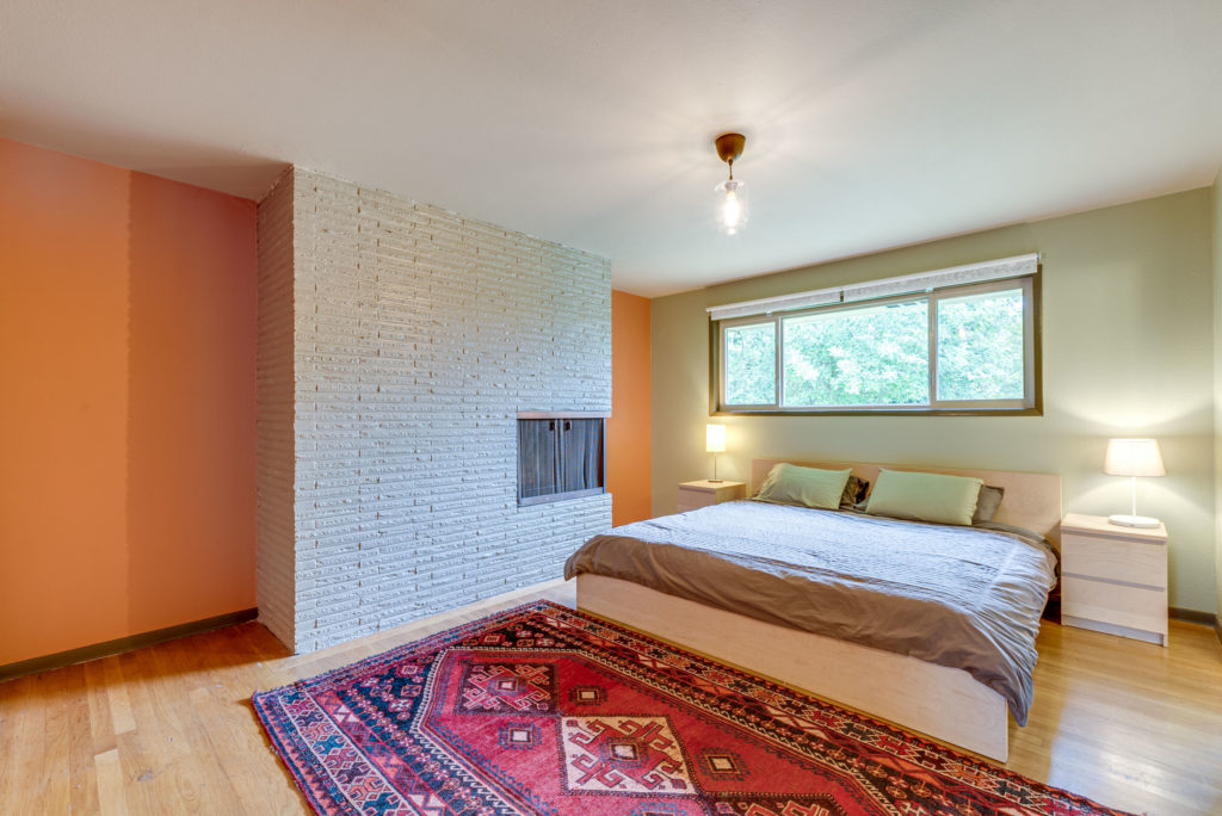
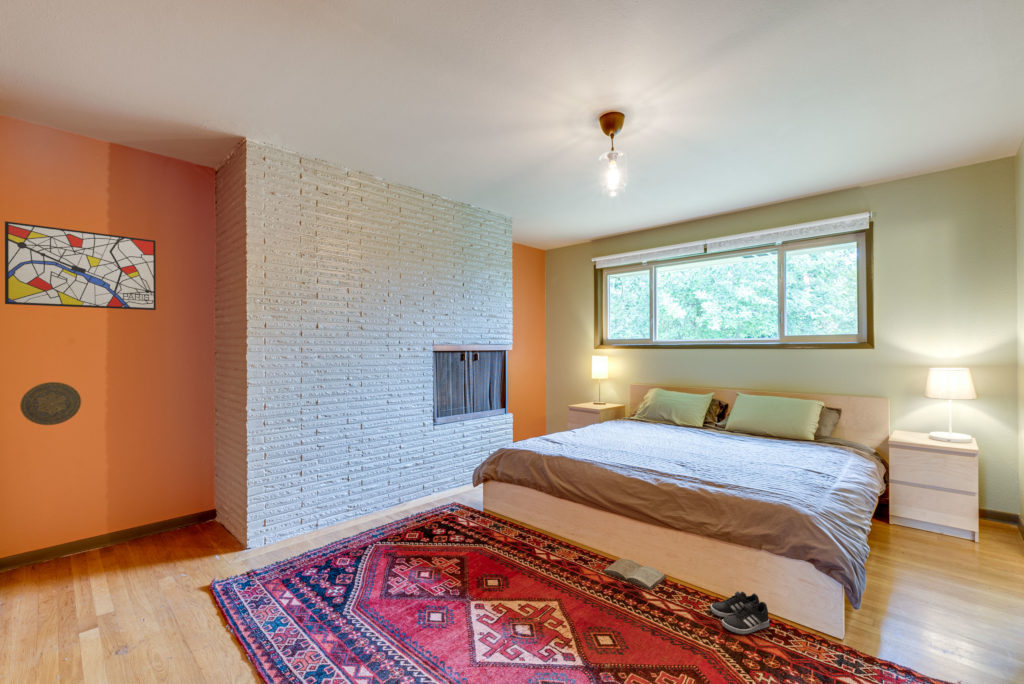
+ wall art [4,220,157,311]
+ shoe [710,590,770,635]
+ book [601,558,667,592]
+ decorative plate [19,381,82,426]
